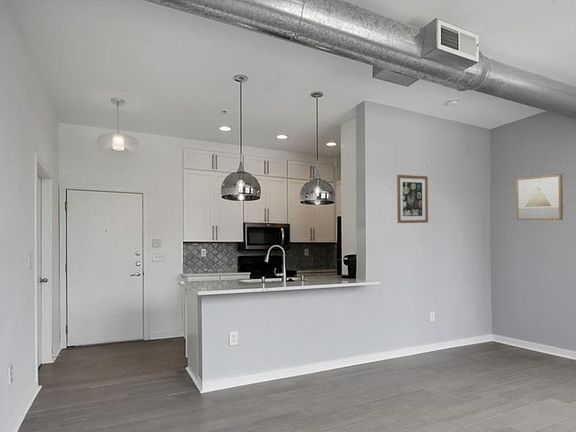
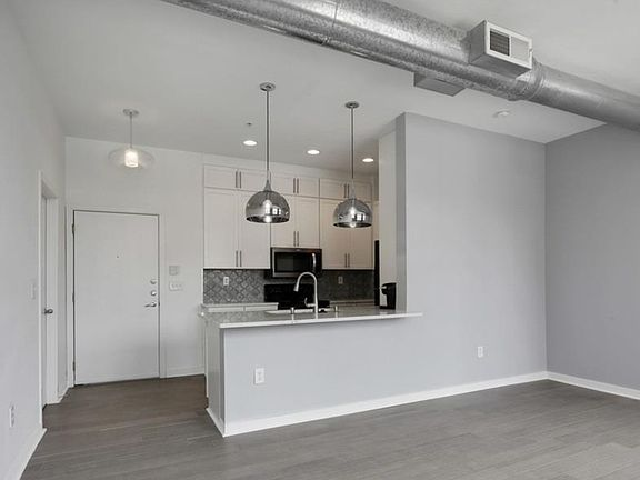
- wall art [396,174,429,224]
- wall art [515,173,564,221]
